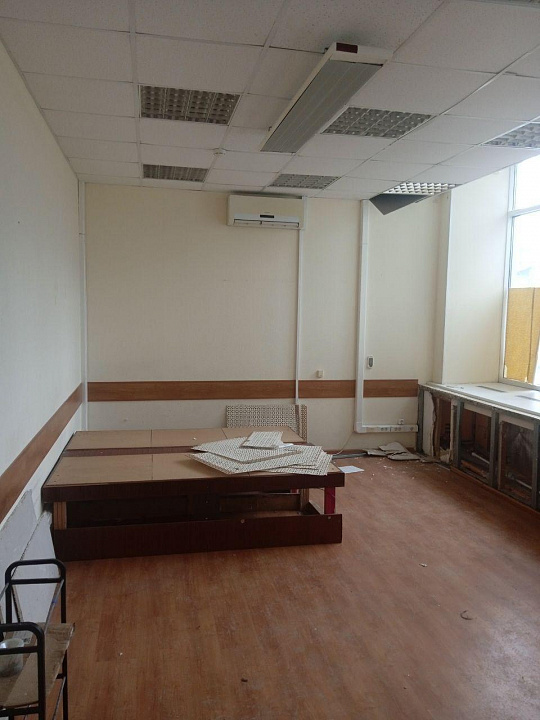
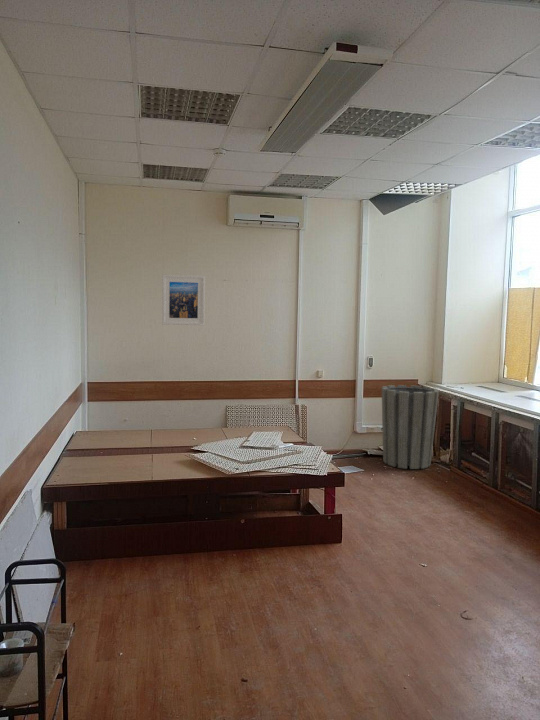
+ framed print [161,274,206,326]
+ trash can [381,384,440,470]
